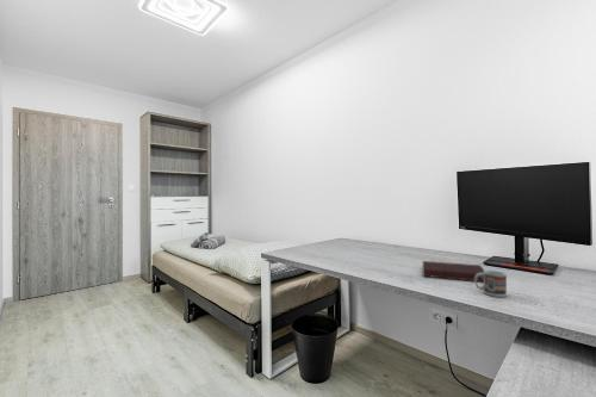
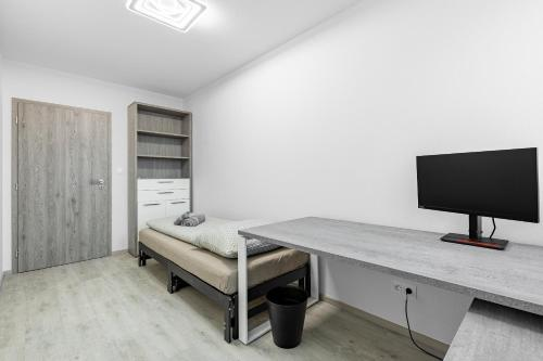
- cup [473,269,508,298]
- notebook [422,260,485,283]
